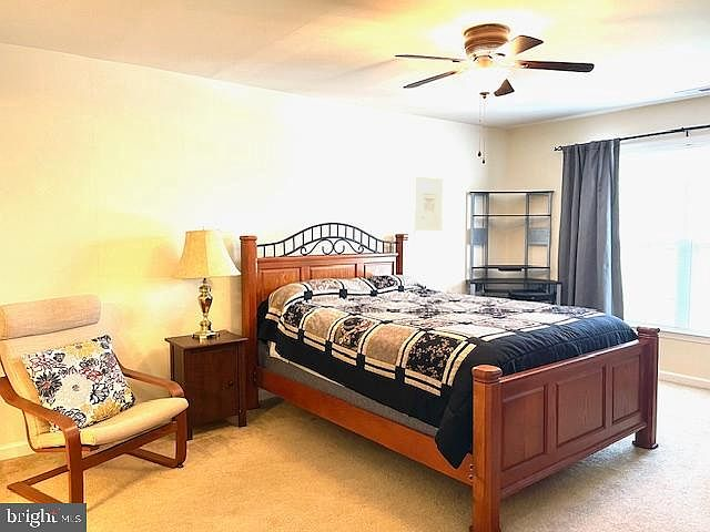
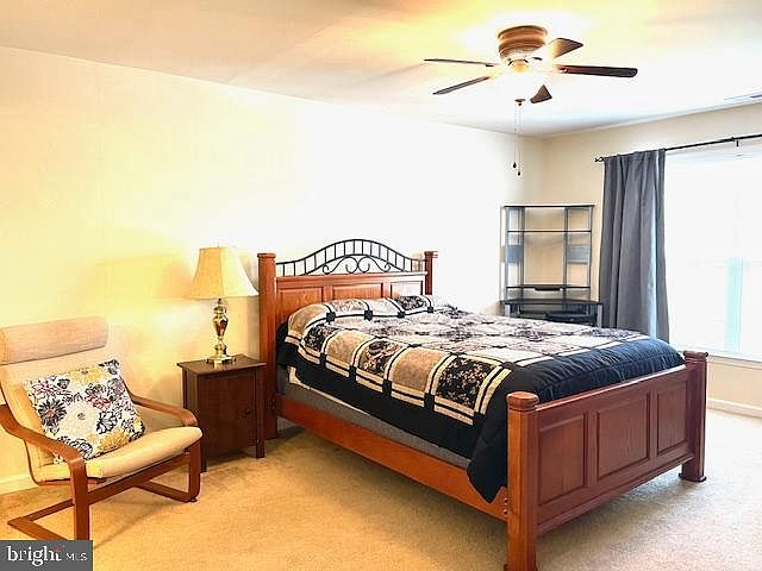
- wall art [414,176,444,232]
